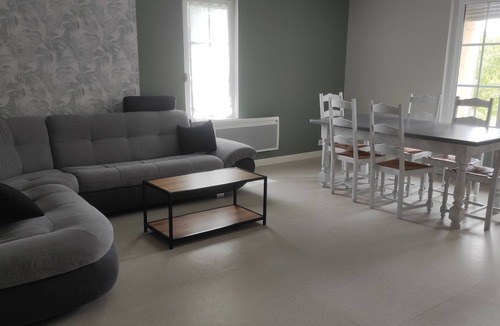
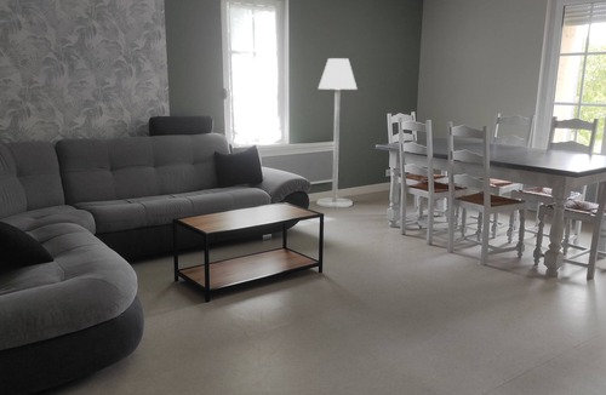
+ floor lamp [315,57,359,210]
